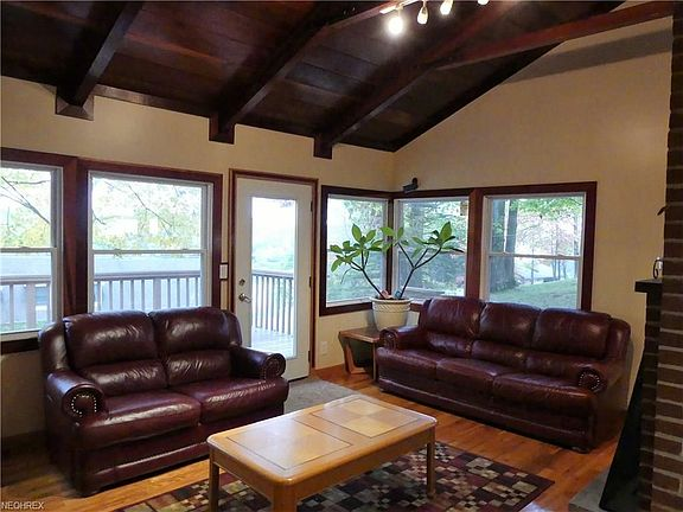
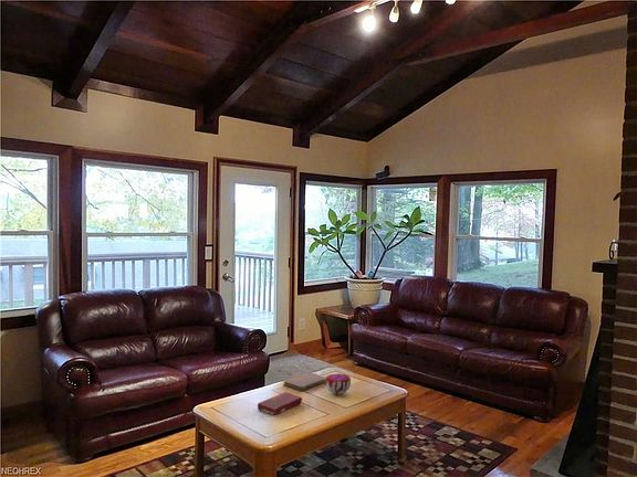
+ decorative bowl [324,373,352,395]
+ notebook [282,371,326,392]
+ book [257,391,303,416]
